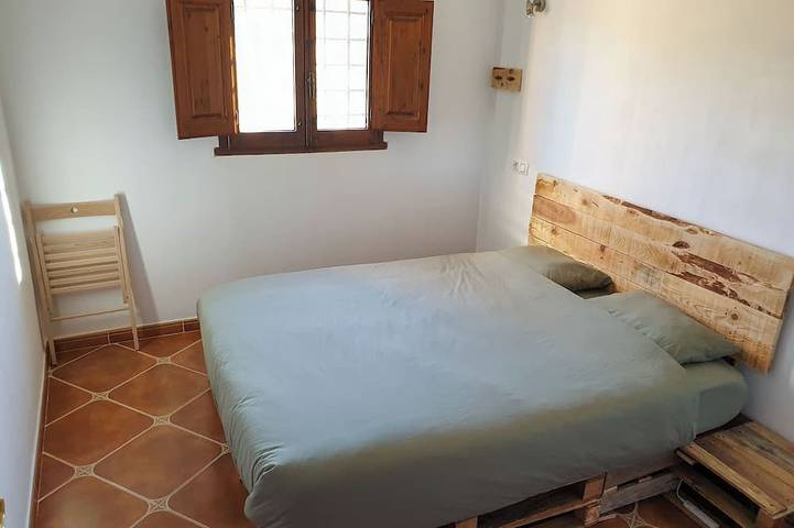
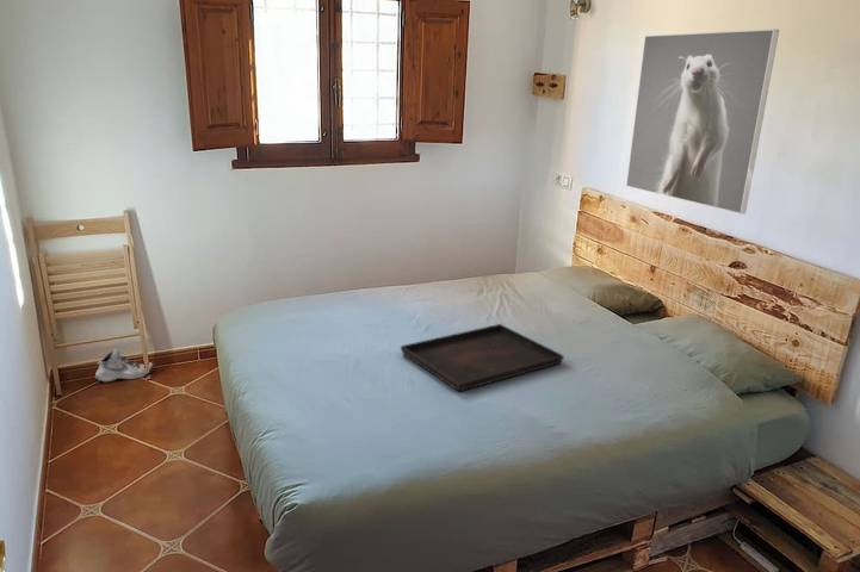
+ shoe [94,347,155,383]
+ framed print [625,27,780,214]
+ serving tray [400,323,565,393]
